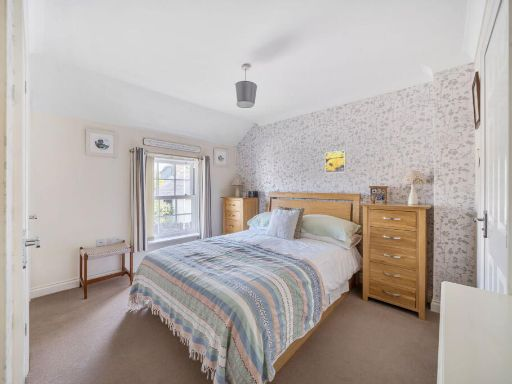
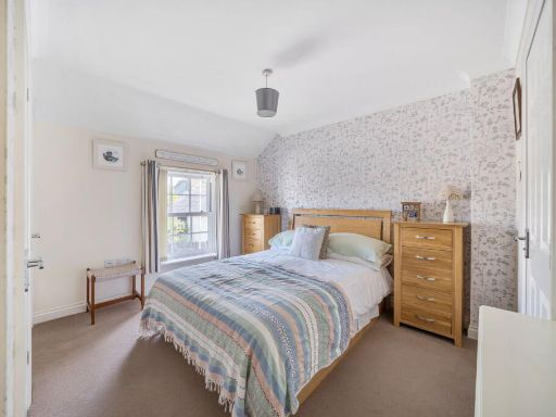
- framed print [324,149,347,174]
